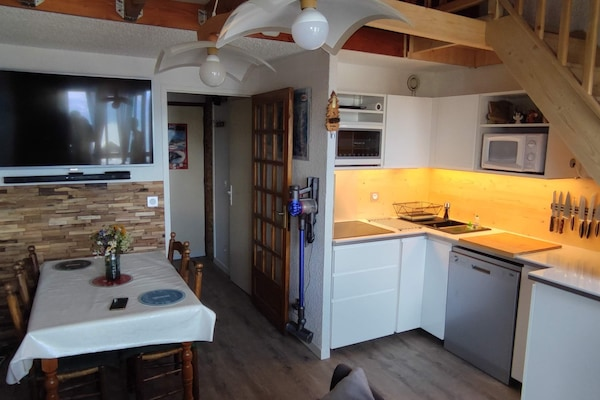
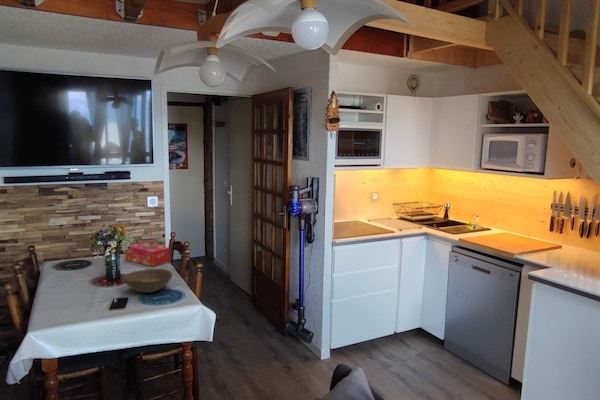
+ bowl [122,268,173,294]
+ tissue box [124,242,171,267]
